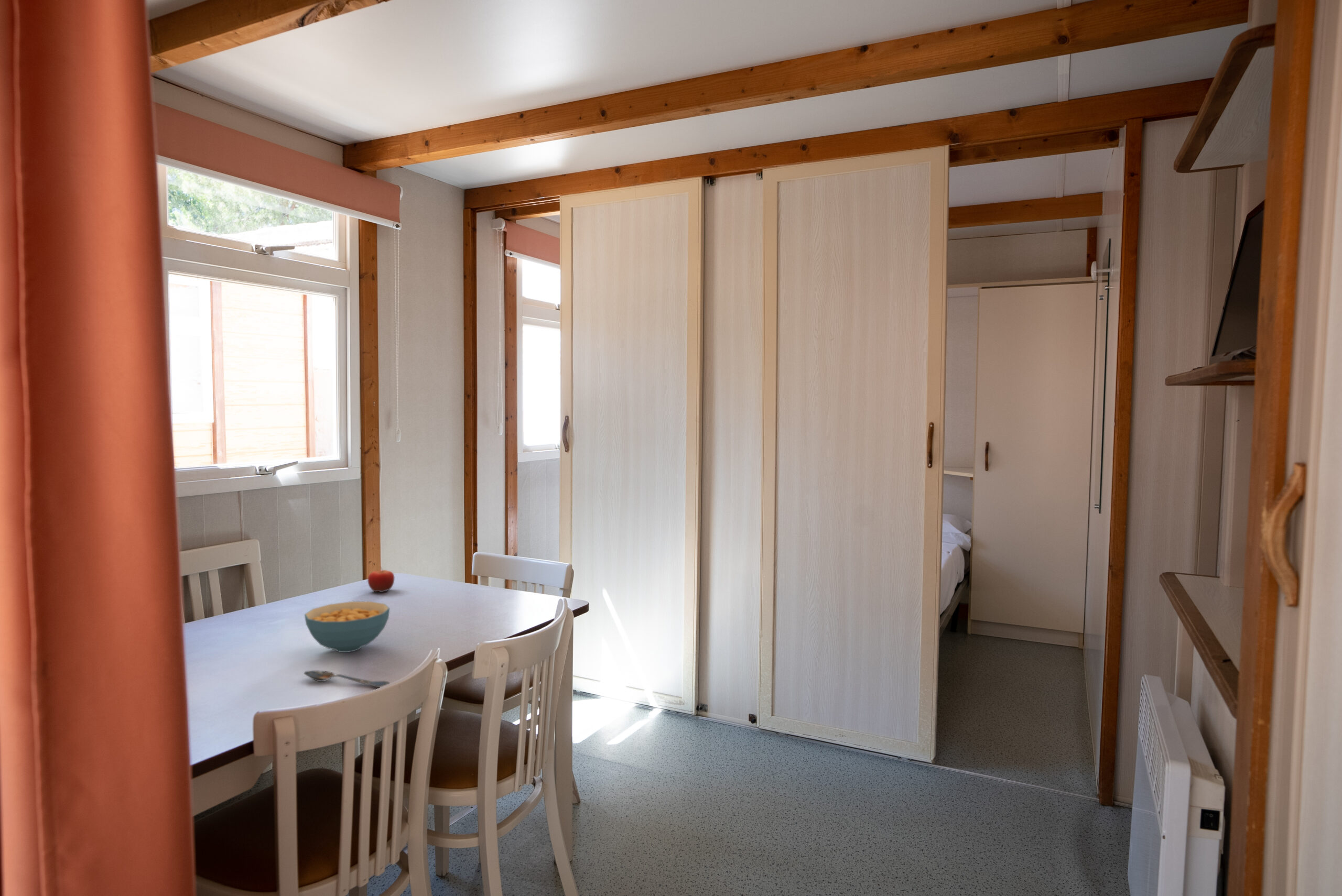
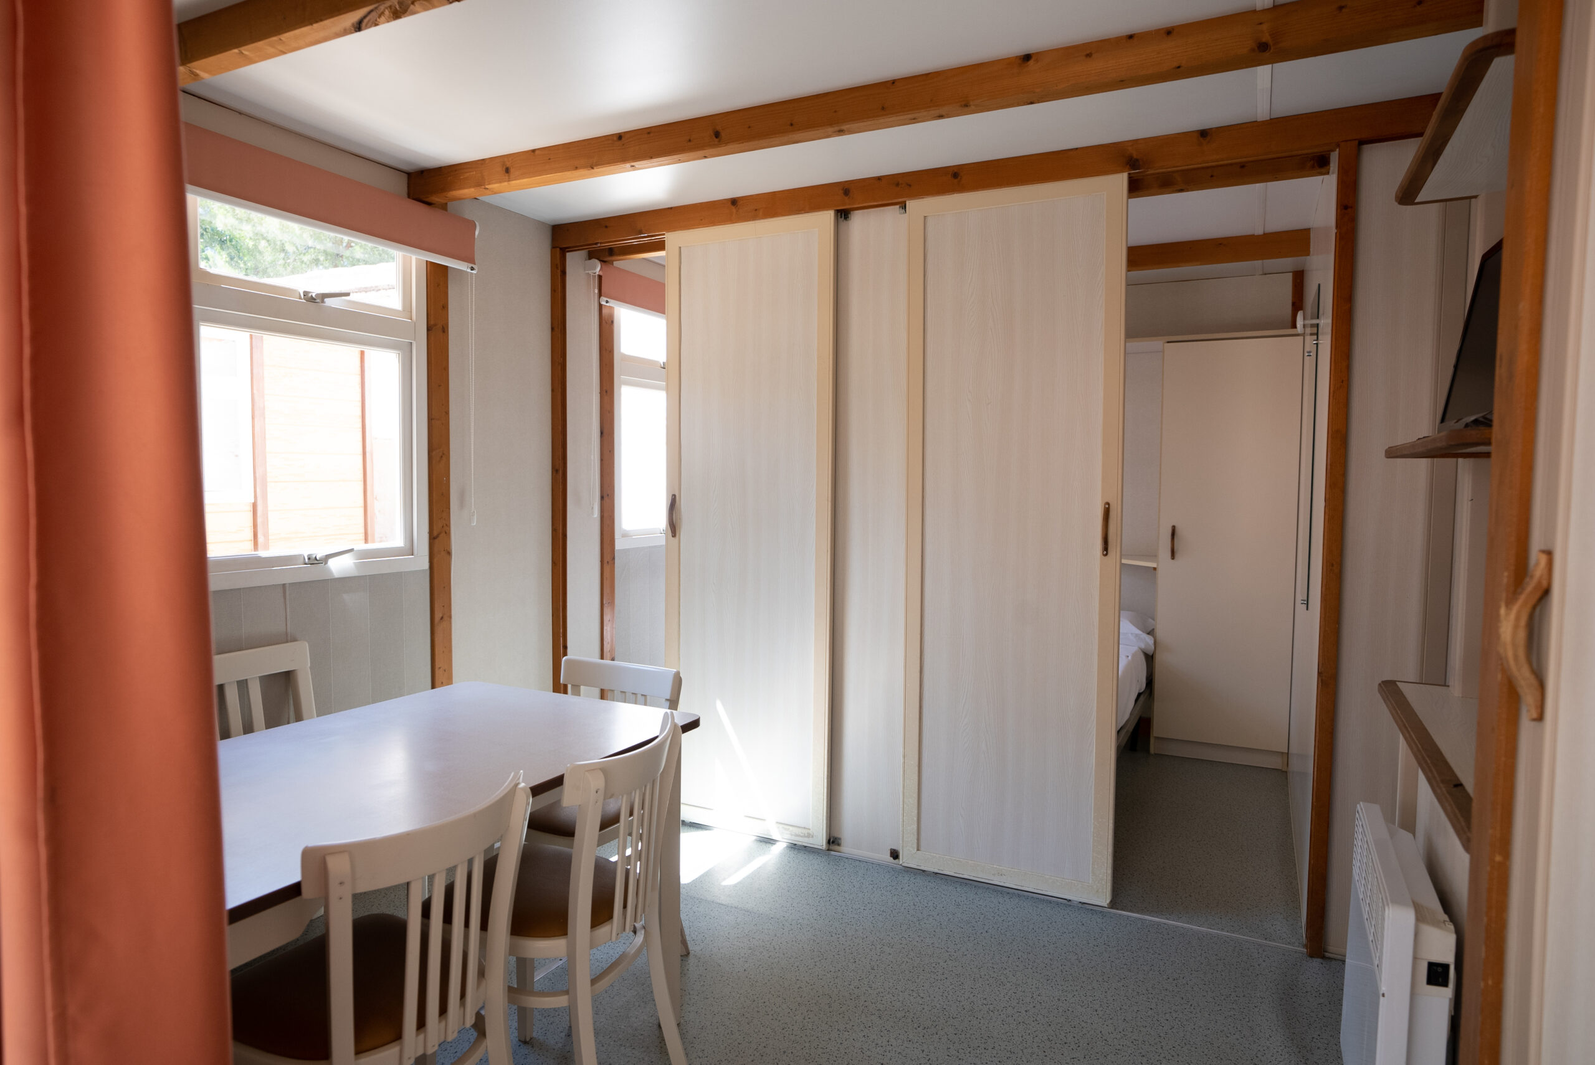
- cereal bowl [304,601,390,653]
- spoon [304,670,391,688]
- fruit [367,566,395,593]
